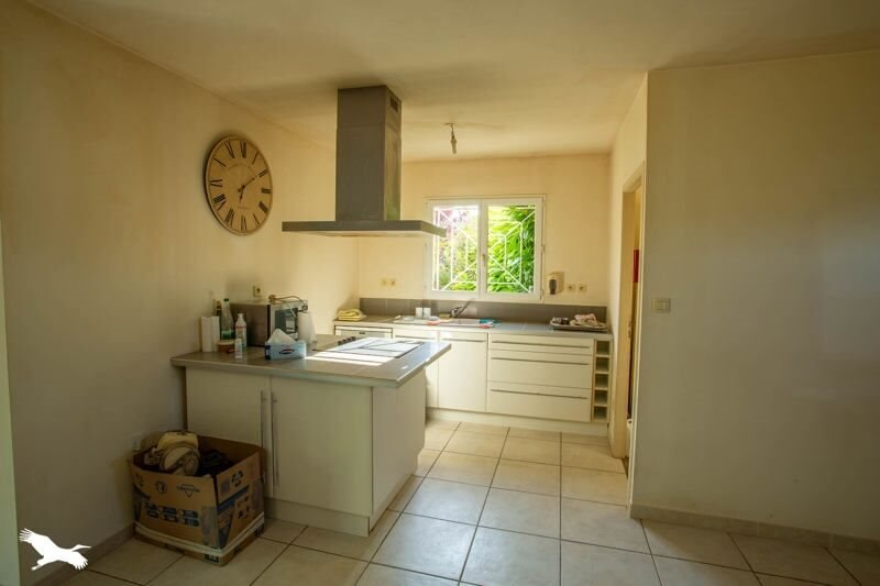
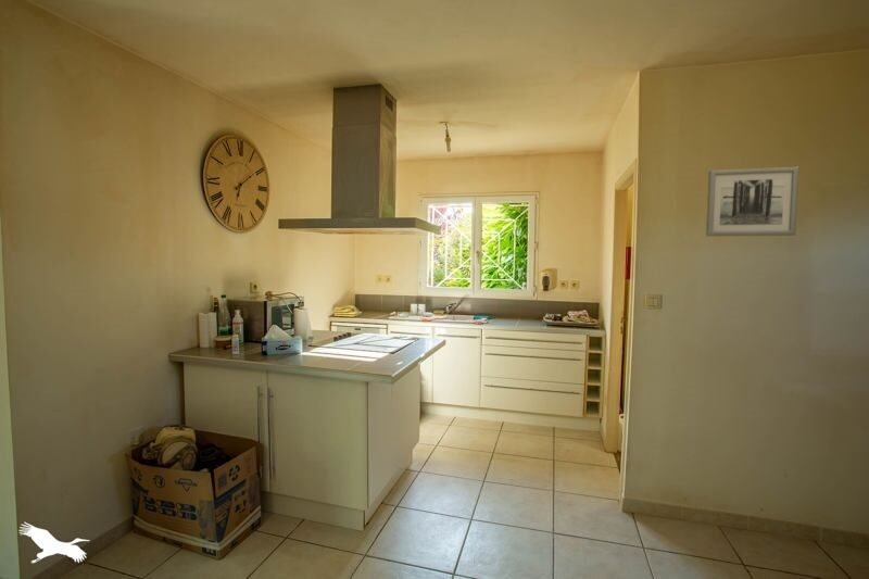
+ wall art [705,166,801,237]
